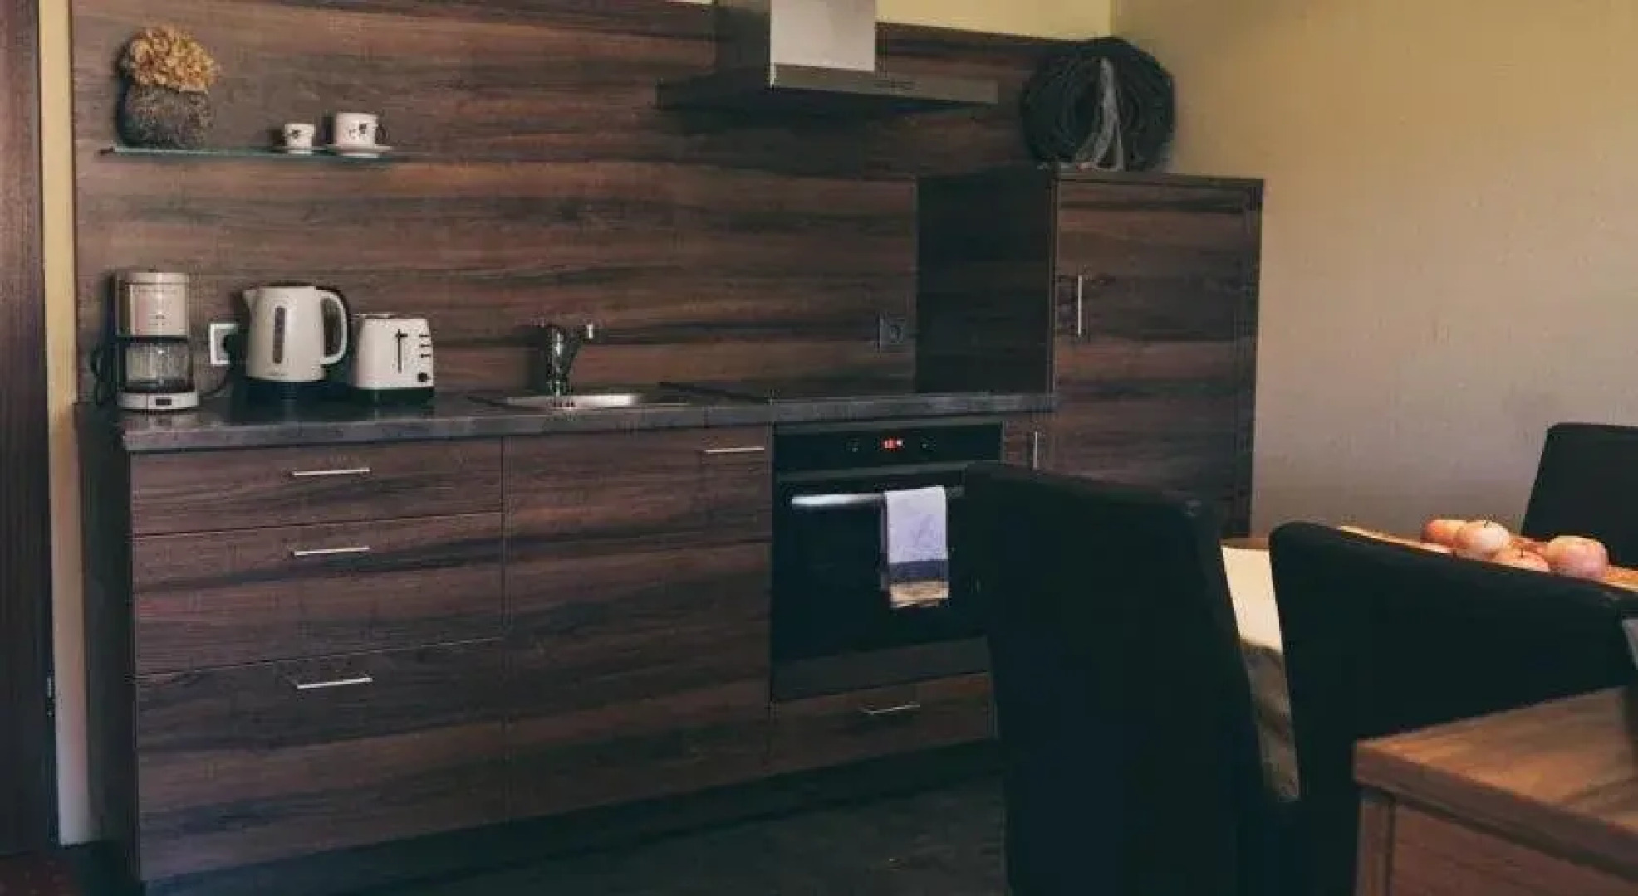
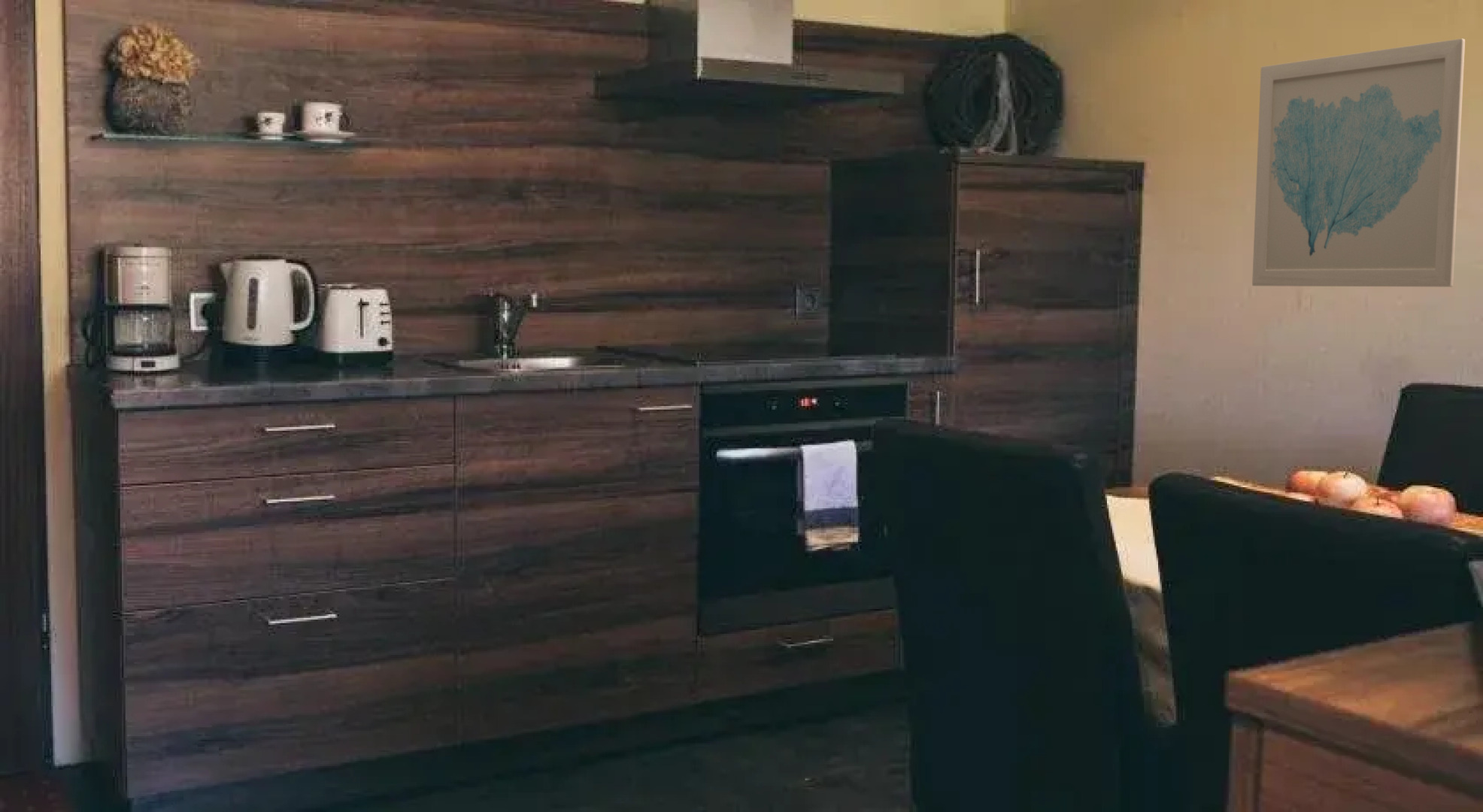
+ wall art [1251,38,1466,287]
